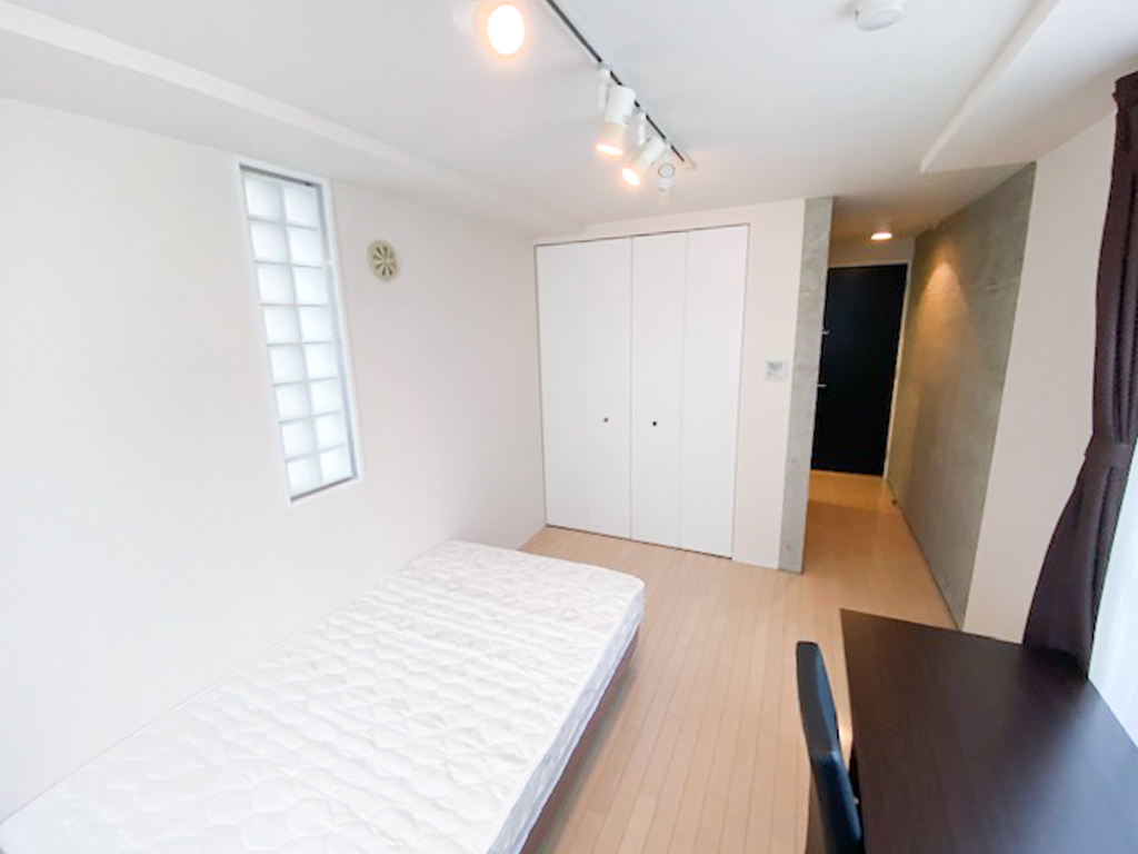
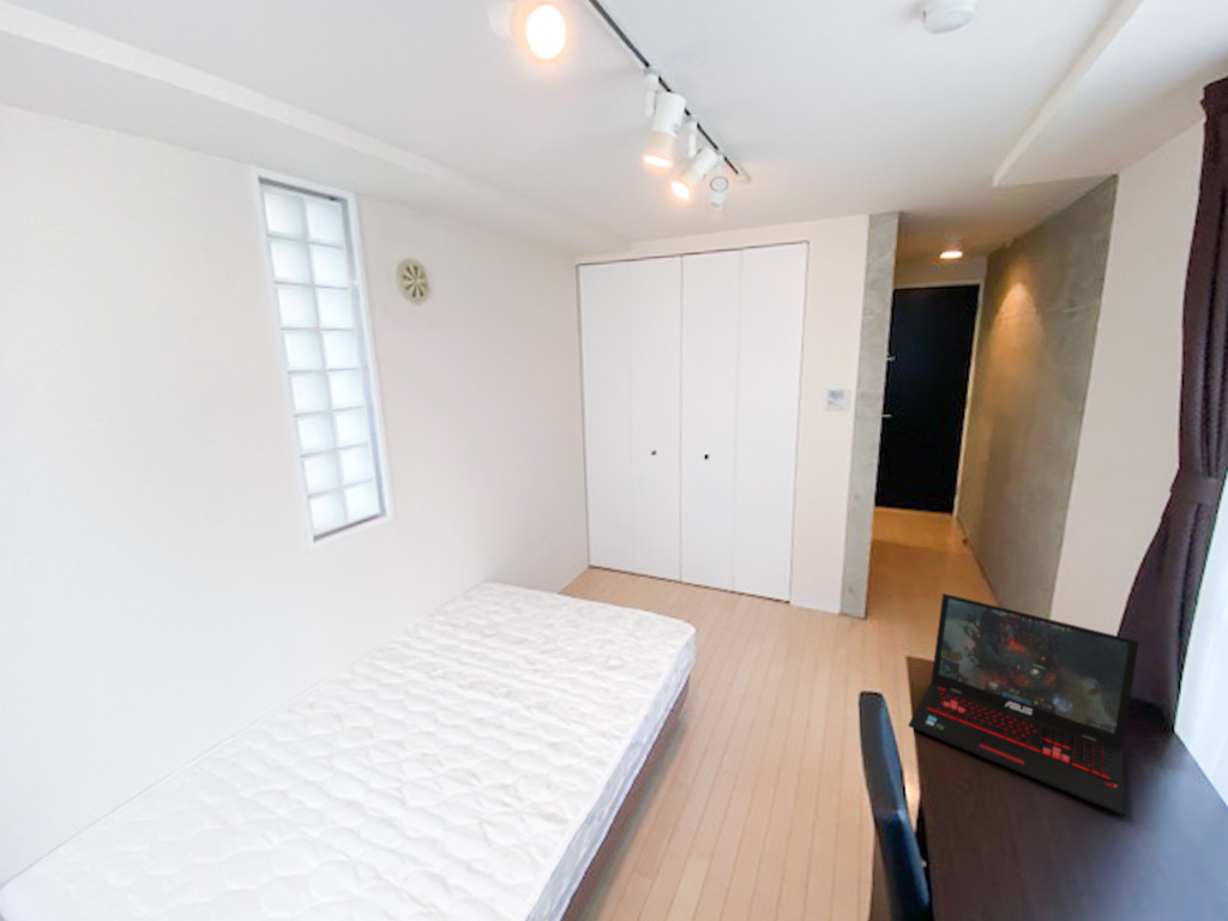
+ laptop [907,592,1140,817]
